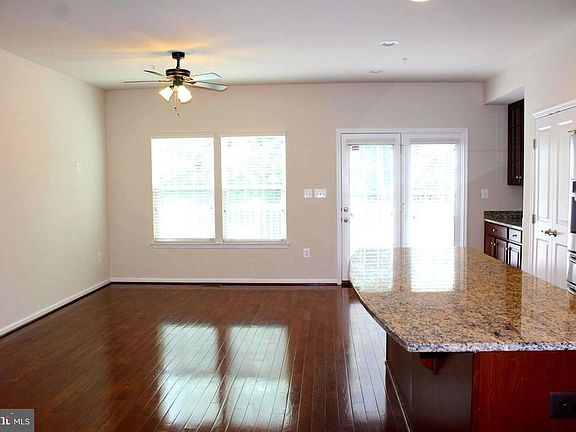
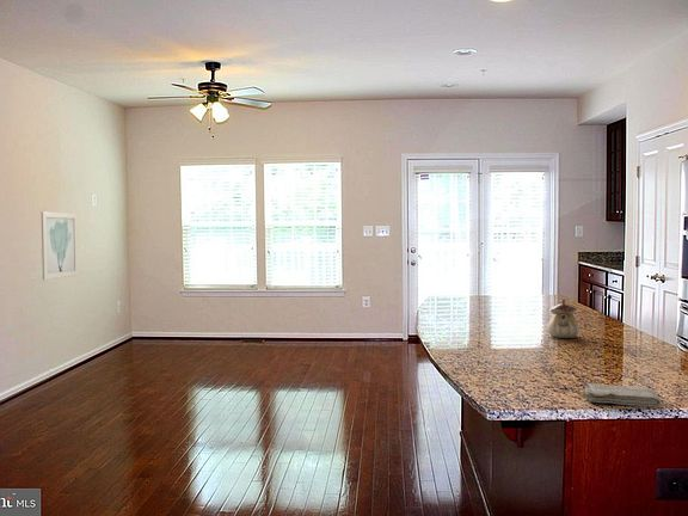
+ wall art [41,210,79,281]
+ washcloth [583,382,662,407]
+ teapot [546,299,580,339]
